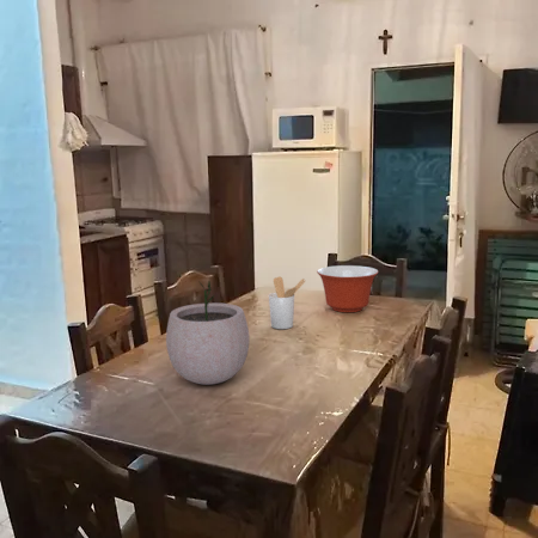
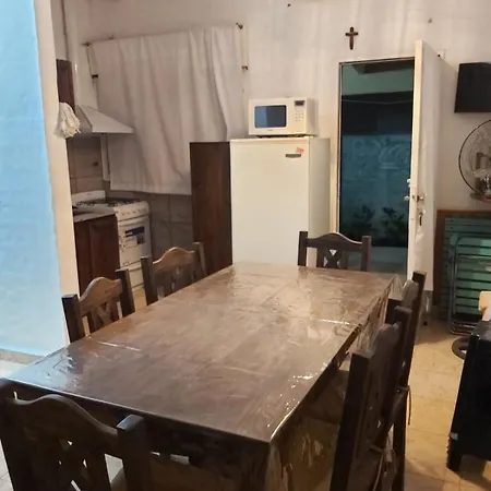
- mixing bowl [316,264,379,313]
- utensil holder [268,275,307,330]
- plant pot [165,280,251,386]
